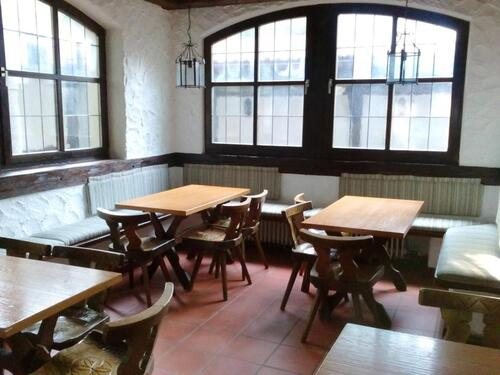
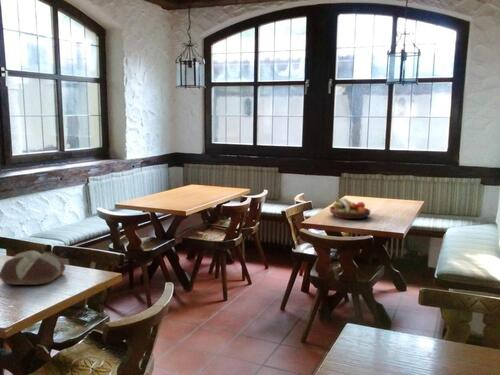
+ fruit bowl [329,197,371,220]
+ bread [0,250,66,286]
